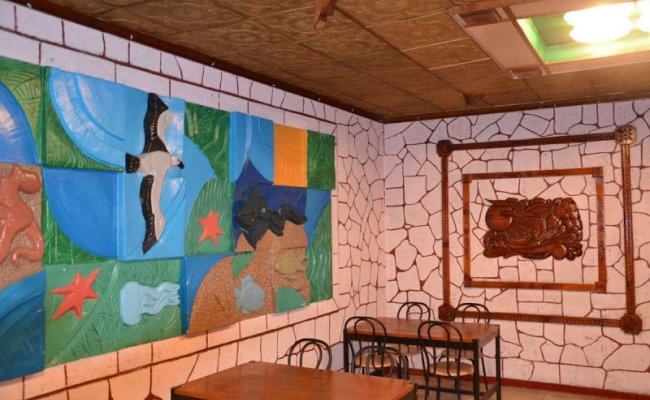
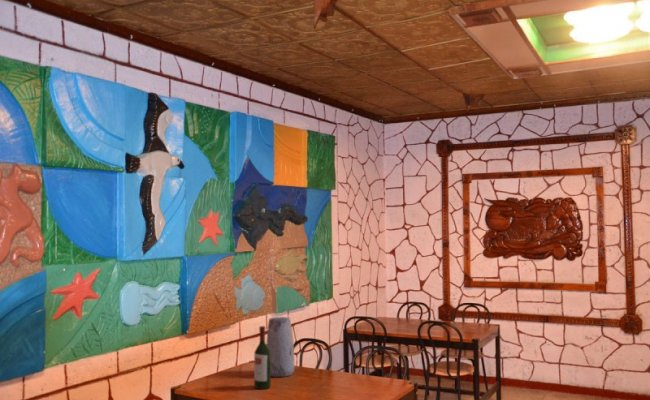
+ vase [266,316,295,378]
+ wine bottle [253,325,272,390]
